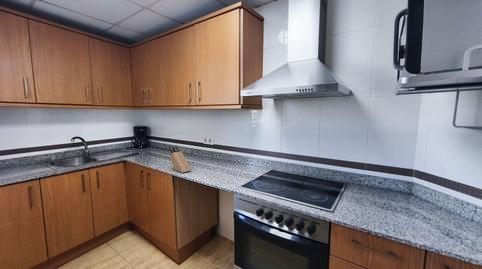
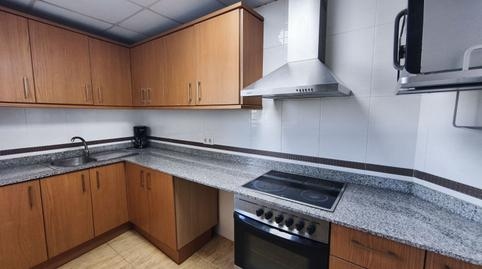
- knife block [168,144,192,174]
